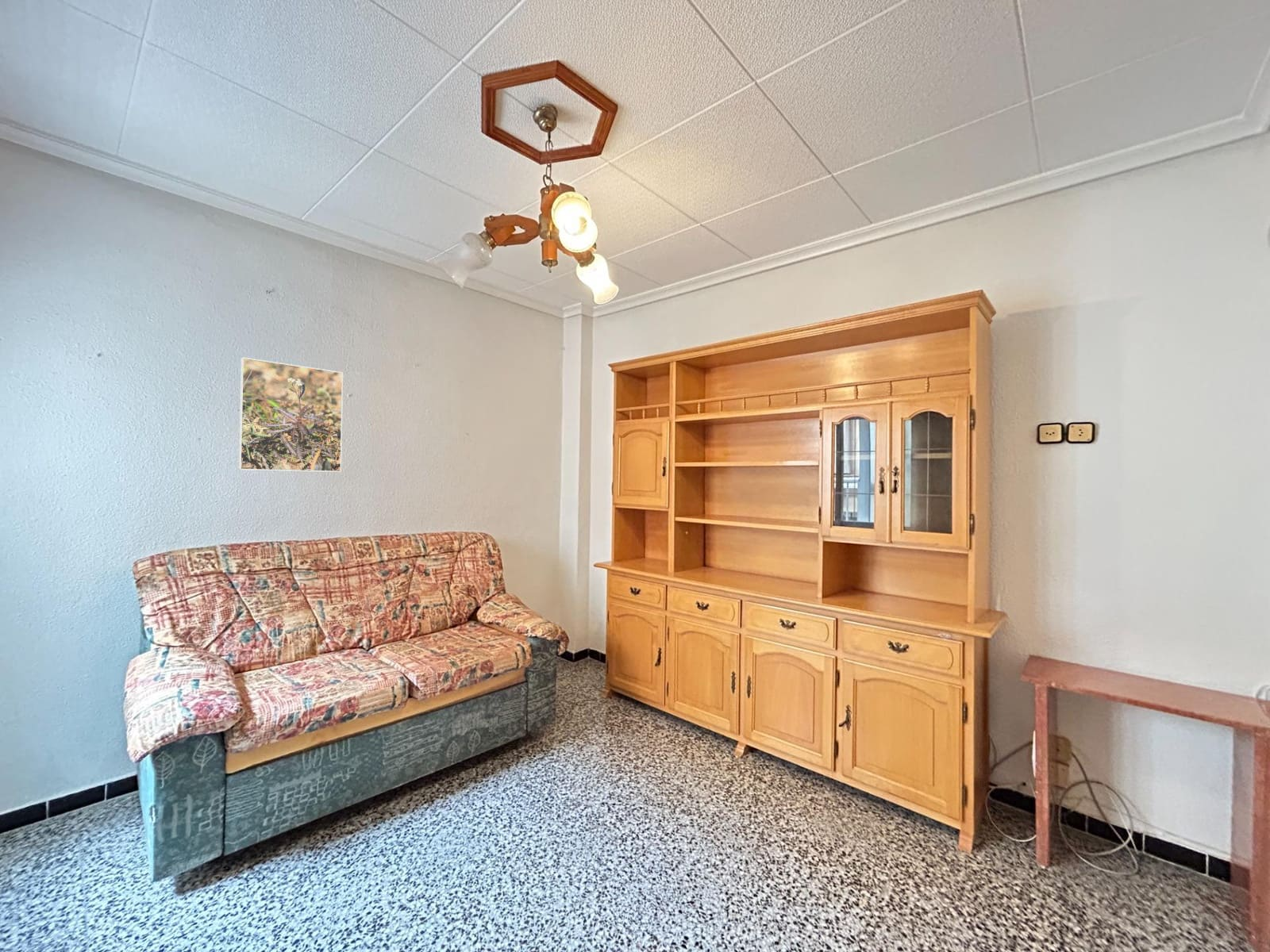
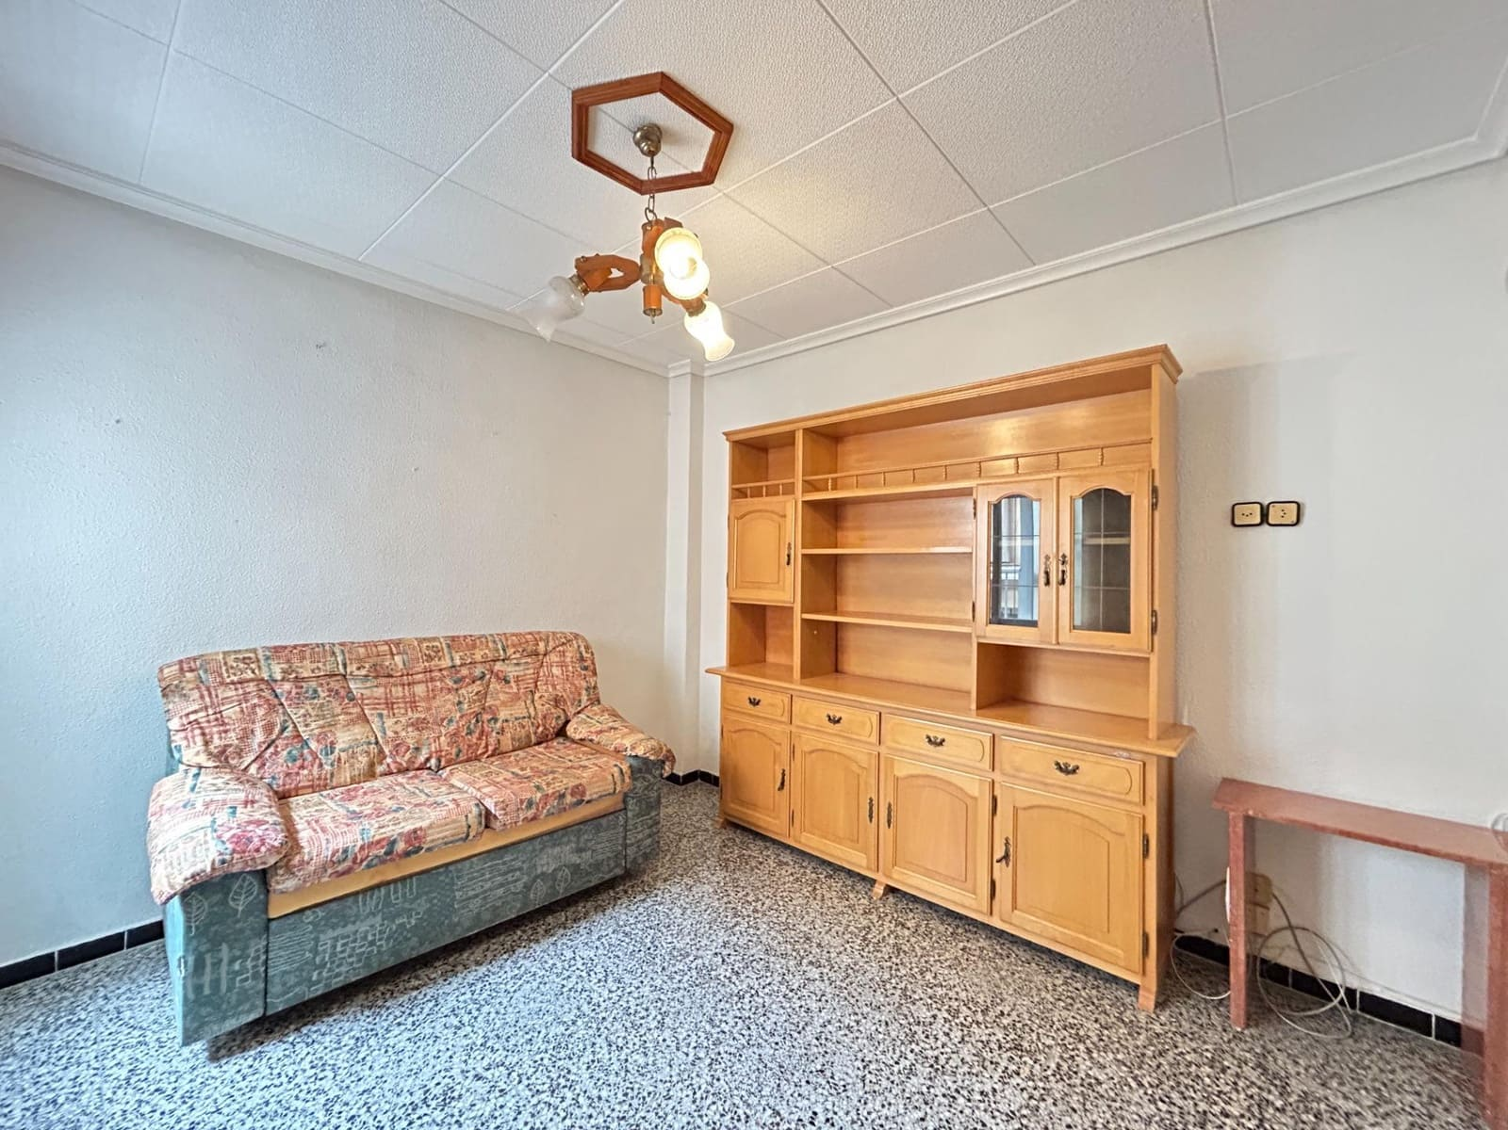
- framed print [238,356,344,473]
